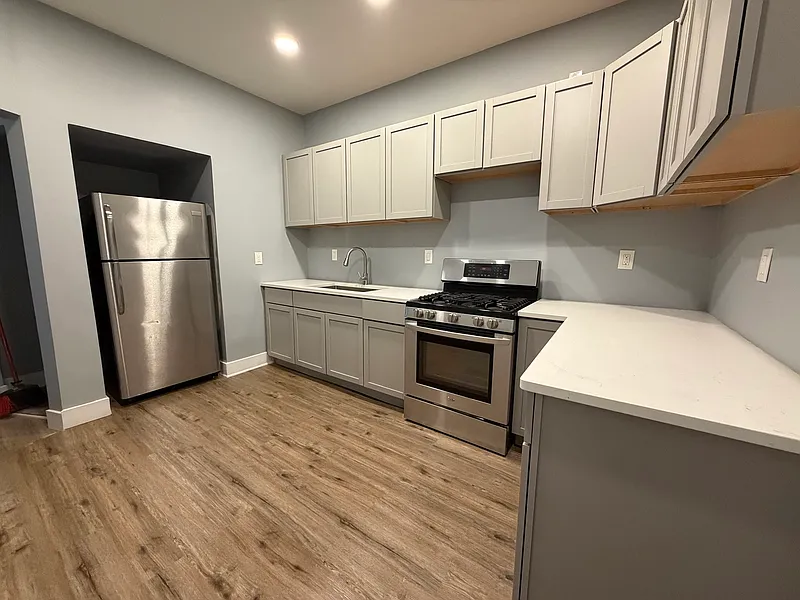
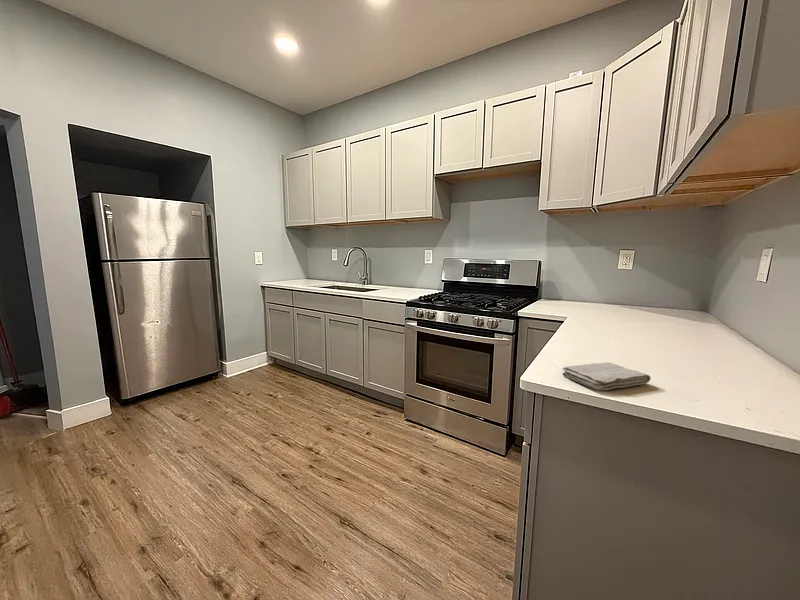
+ washcloth [561,361,651,391]
